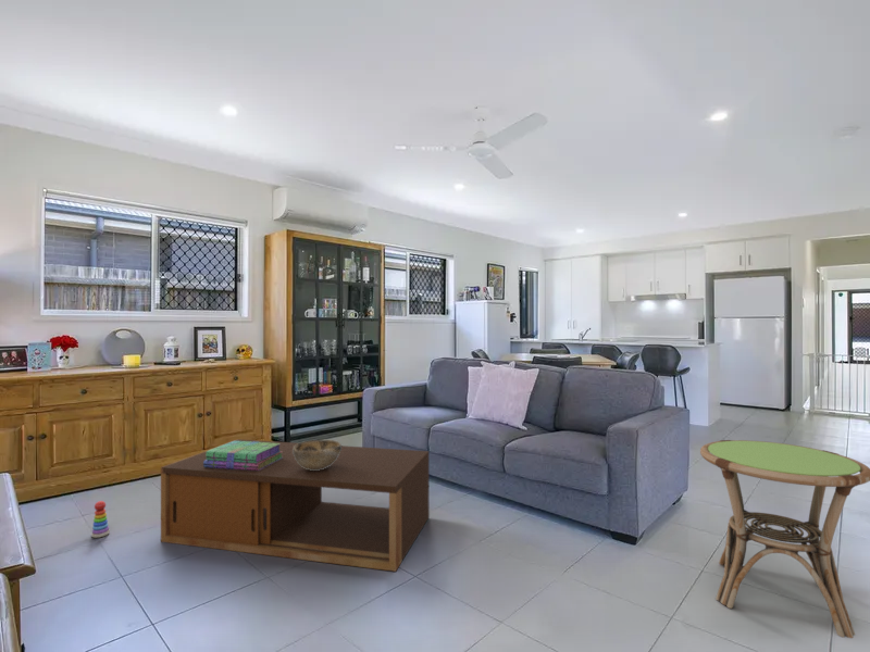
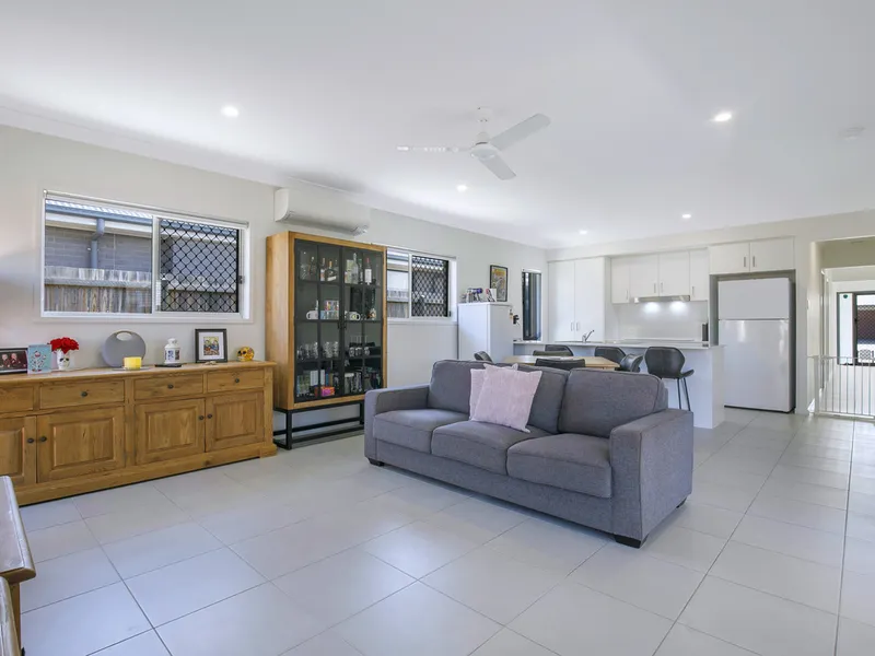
- decorative bowl [293,439,343,471]
- coffee table [160,438,431,573]
- stack of books [203,440,283,471]
- stacking toy [90,500,111,539]
- side table [699,439,870,639]
